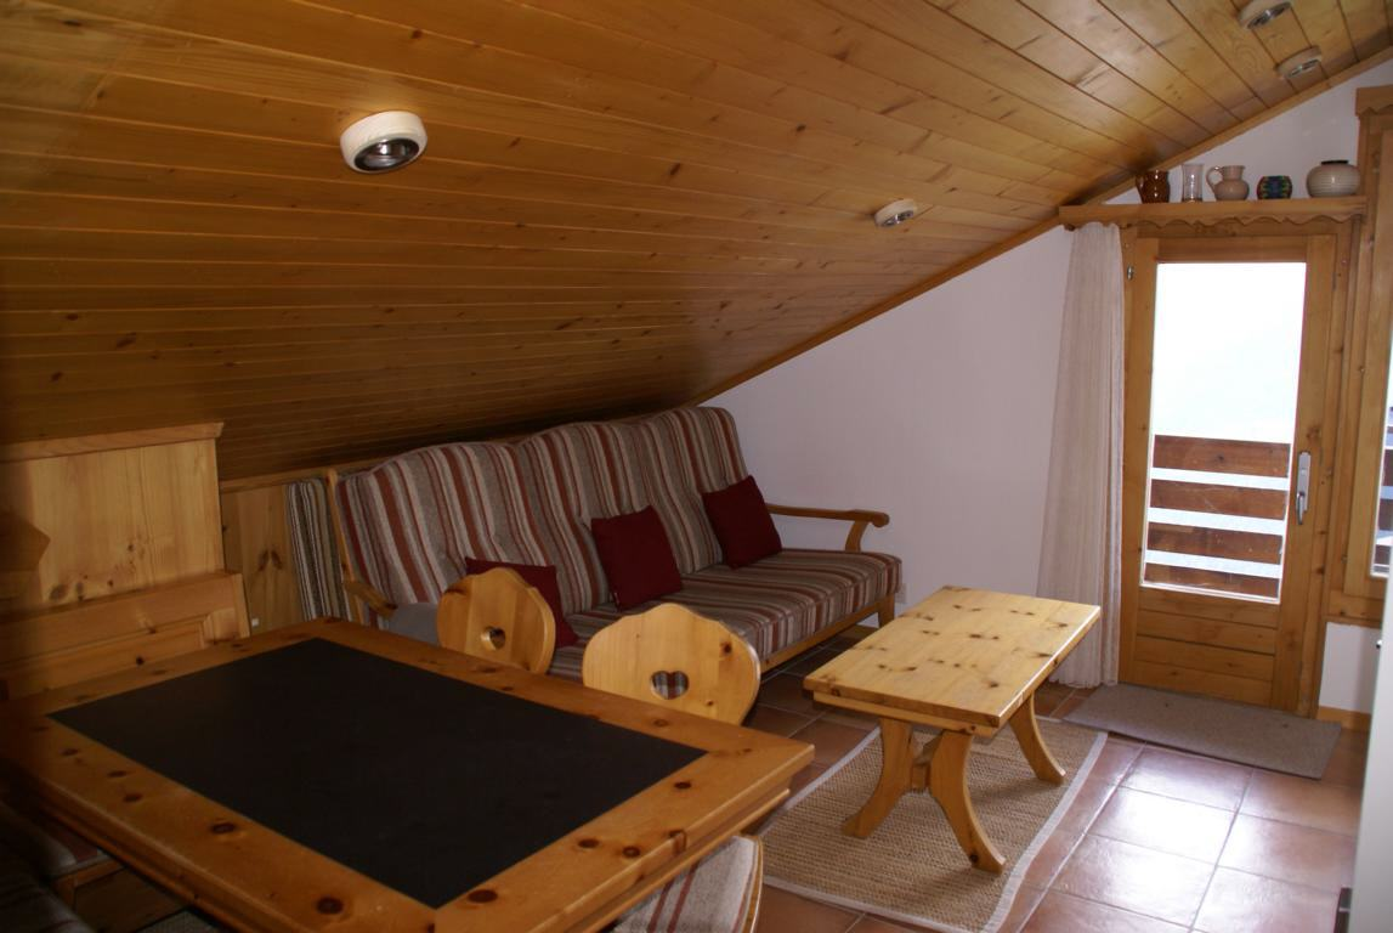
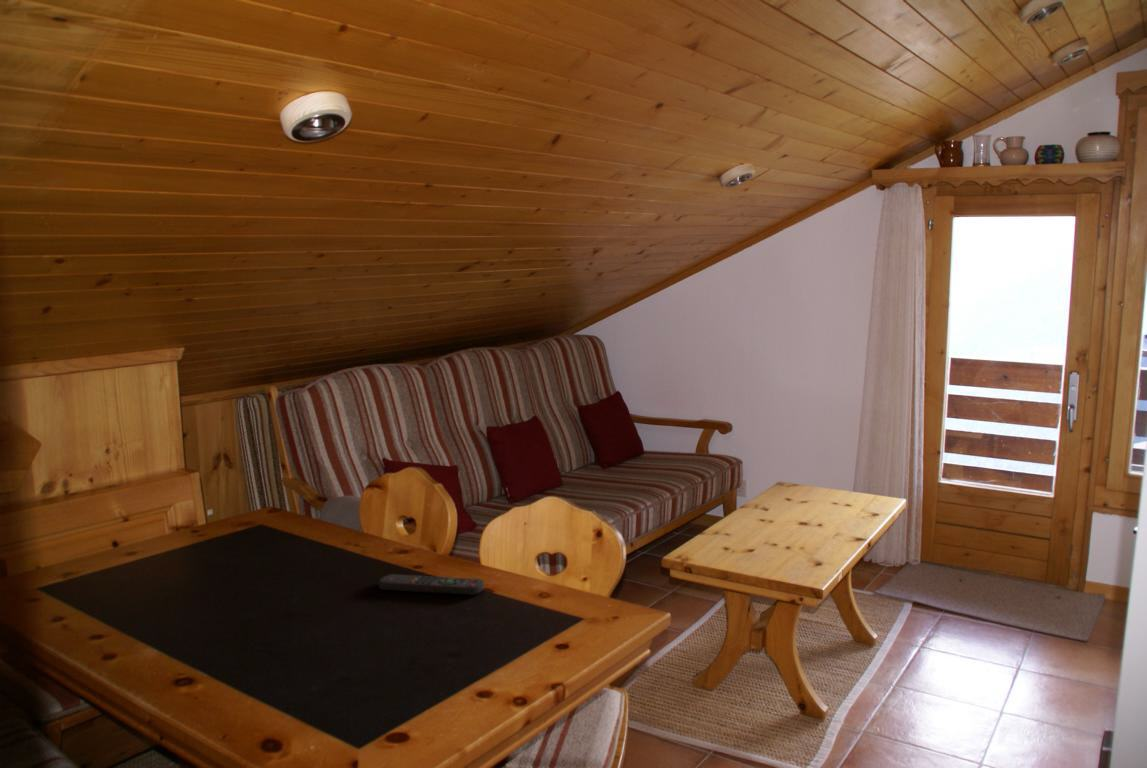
+ remote control [378,573,485,596]
